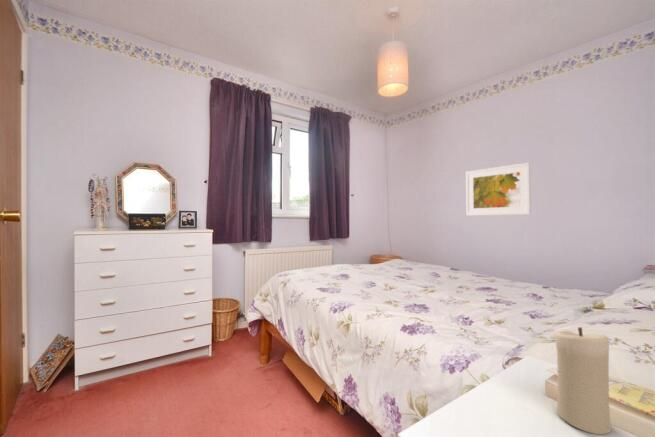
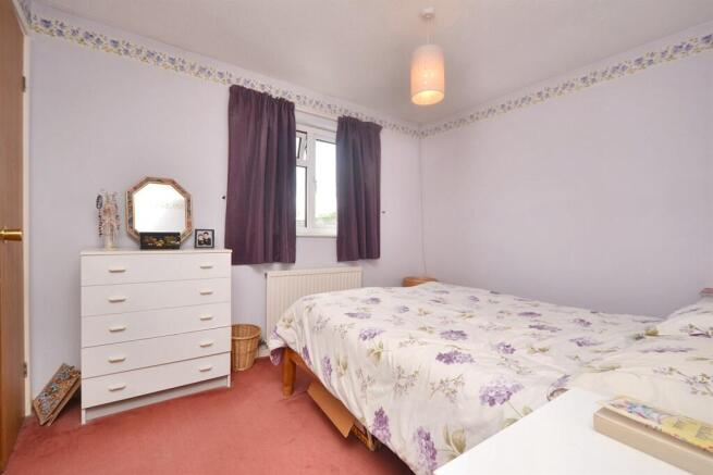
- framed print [465,161,532,217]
- candle [554,326,612,435]
